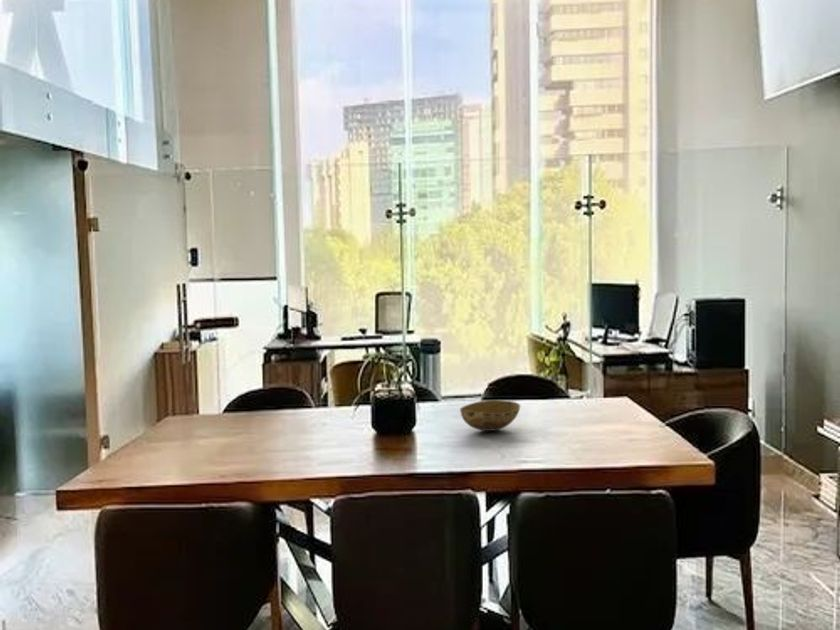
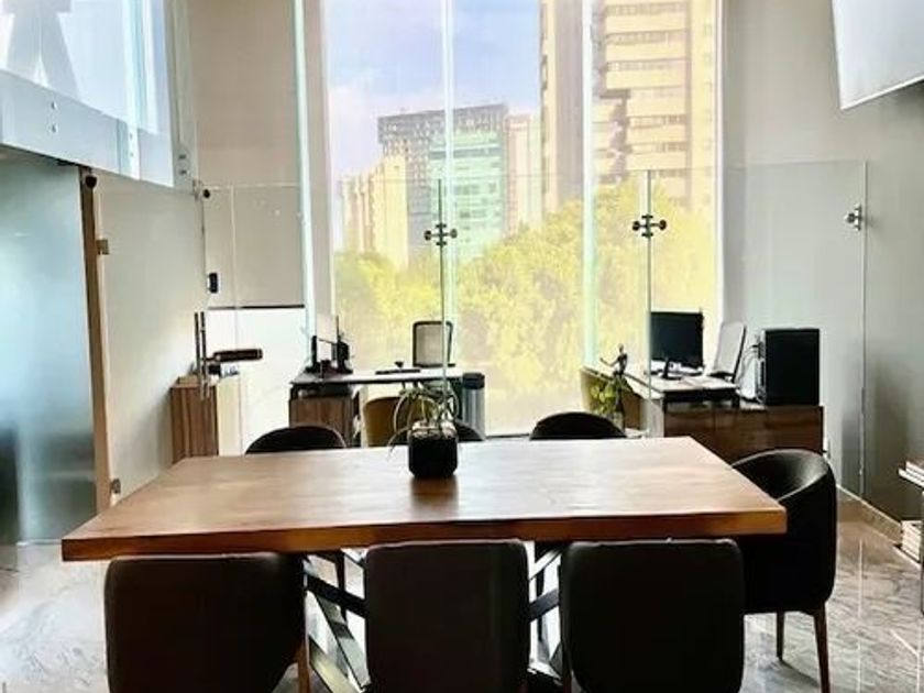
- bowl [459,399,521,432]
